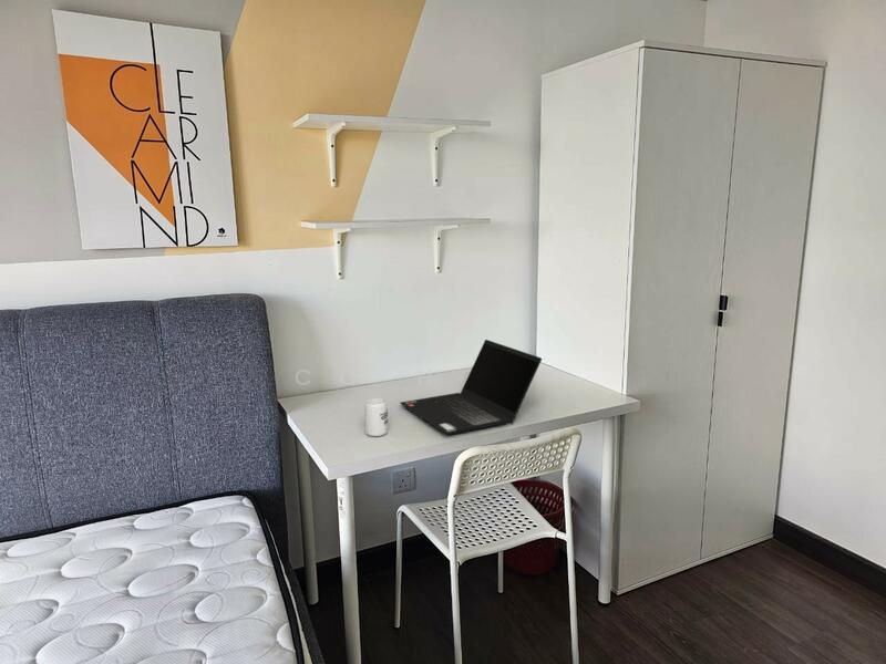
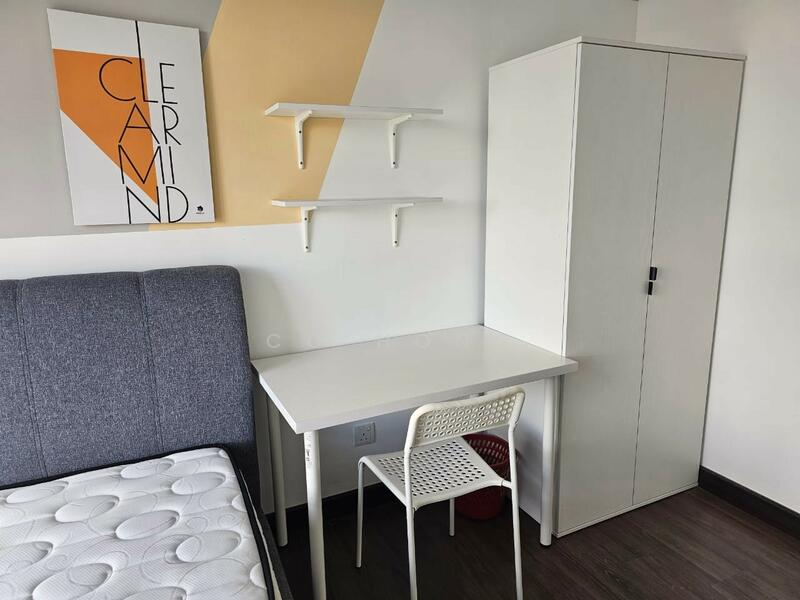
- cup [363,397,389,437]
- laptop computer [399,339,543,436]
